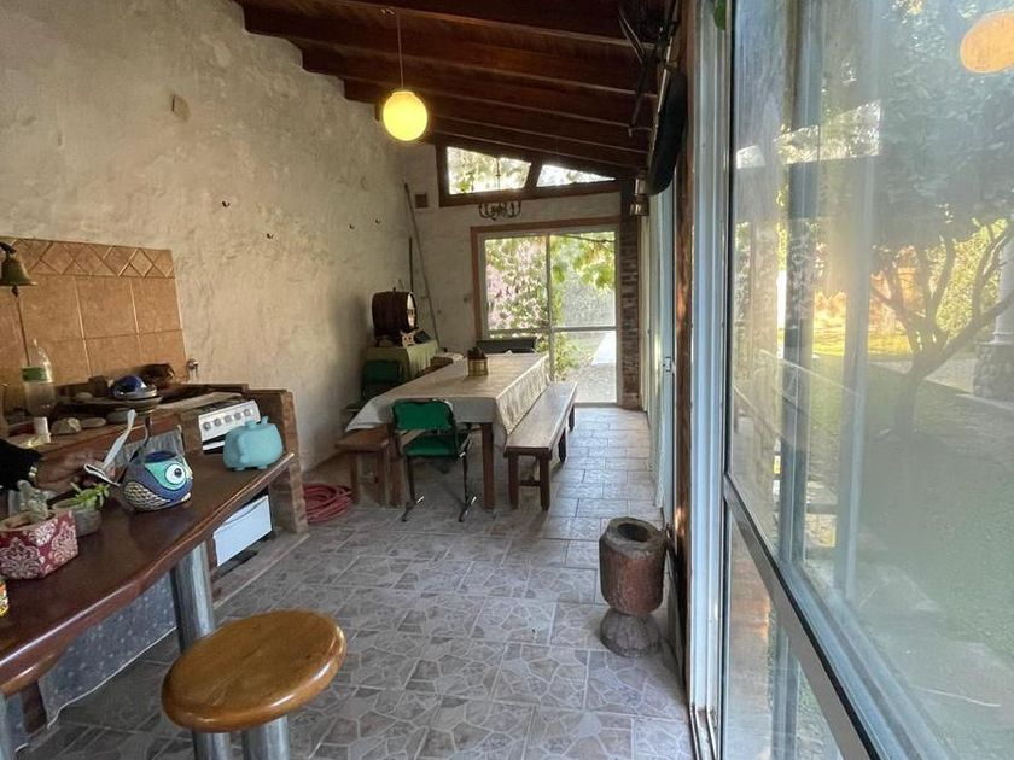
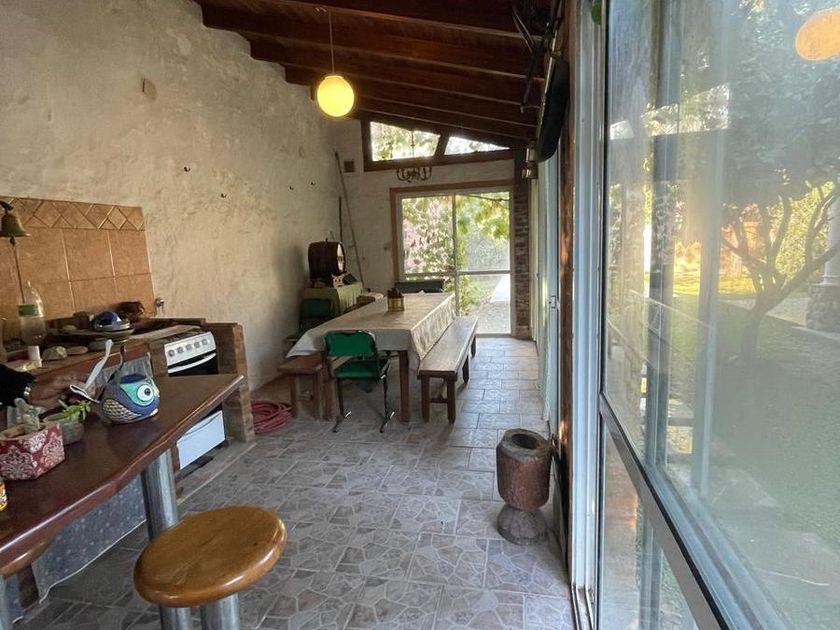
- teapot [222,415,284,472]
